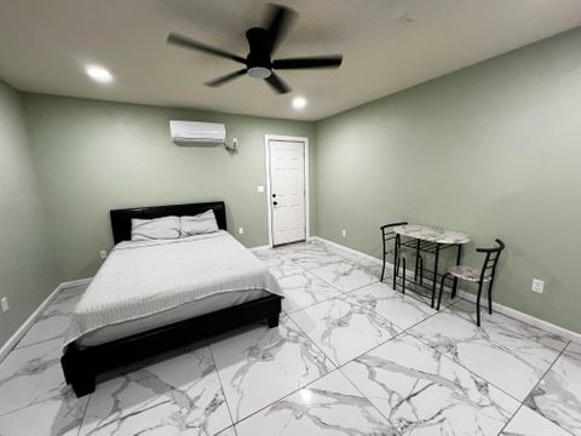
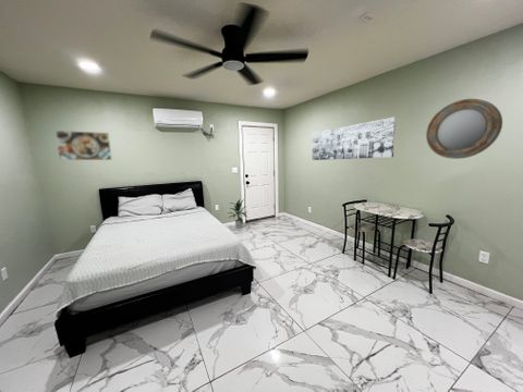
+ wall art [311,117,397,161]
+ home mirror [425,98,503,160]
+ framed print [53,130,113,161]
+ indoor plant [227,198,248,230]
